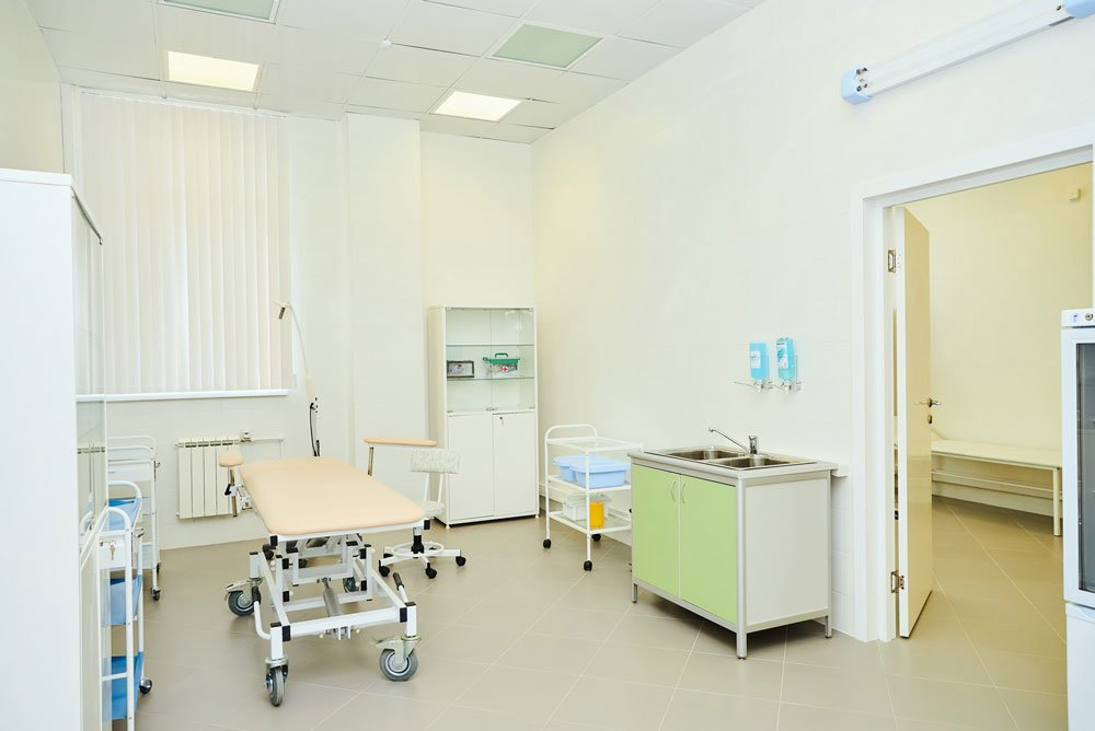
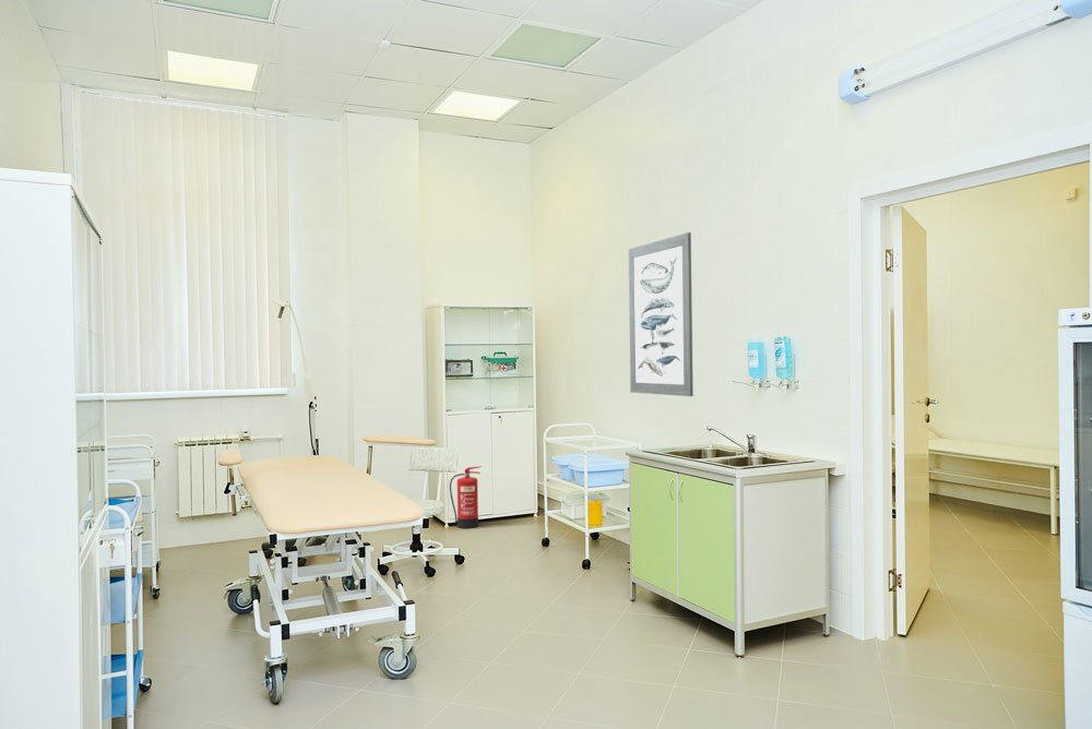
+ wall art [628,231,695,397]
+ fire extinguisher [449,465,483,529]
